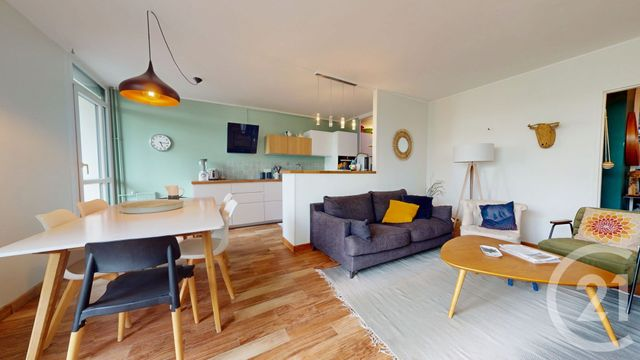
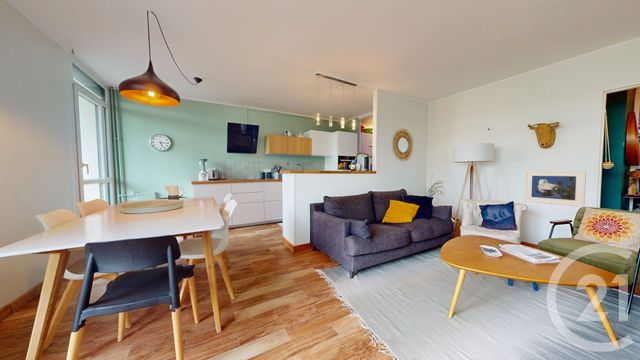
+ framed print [523,169,587,208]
